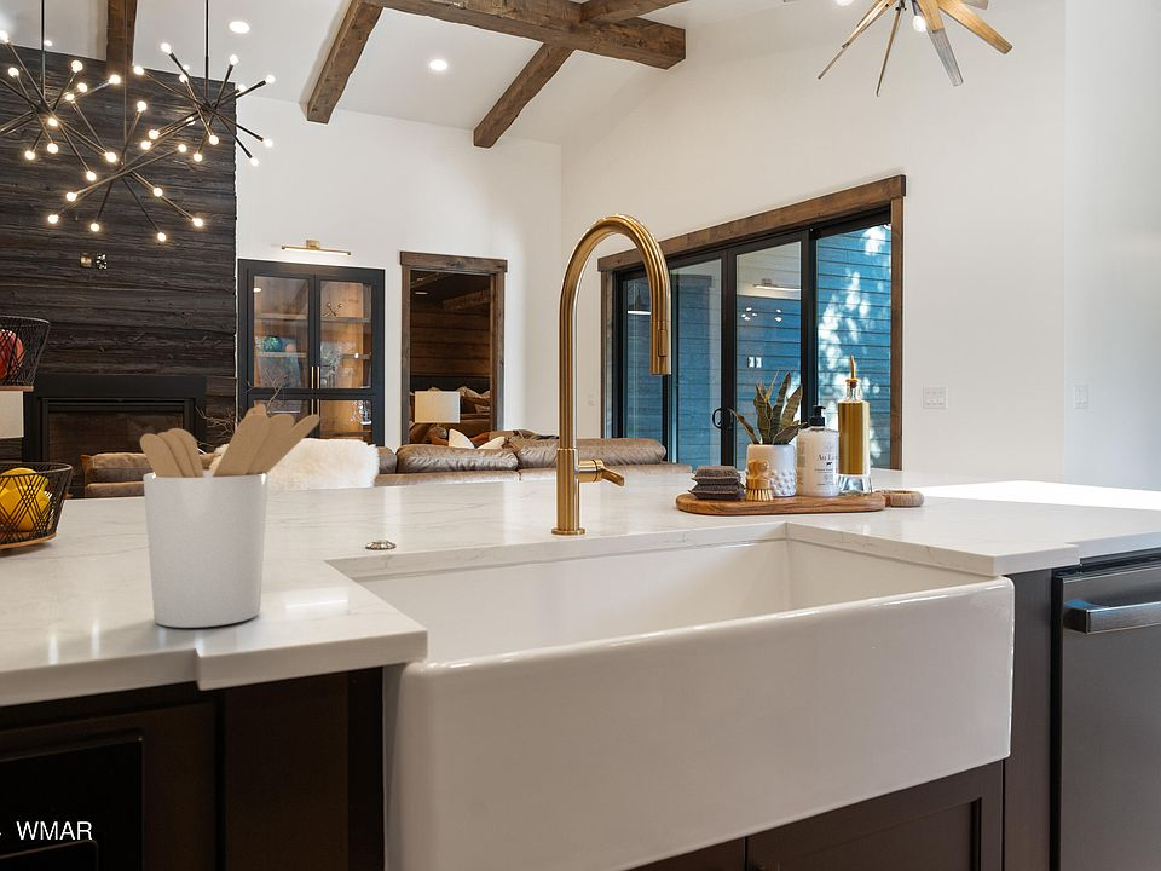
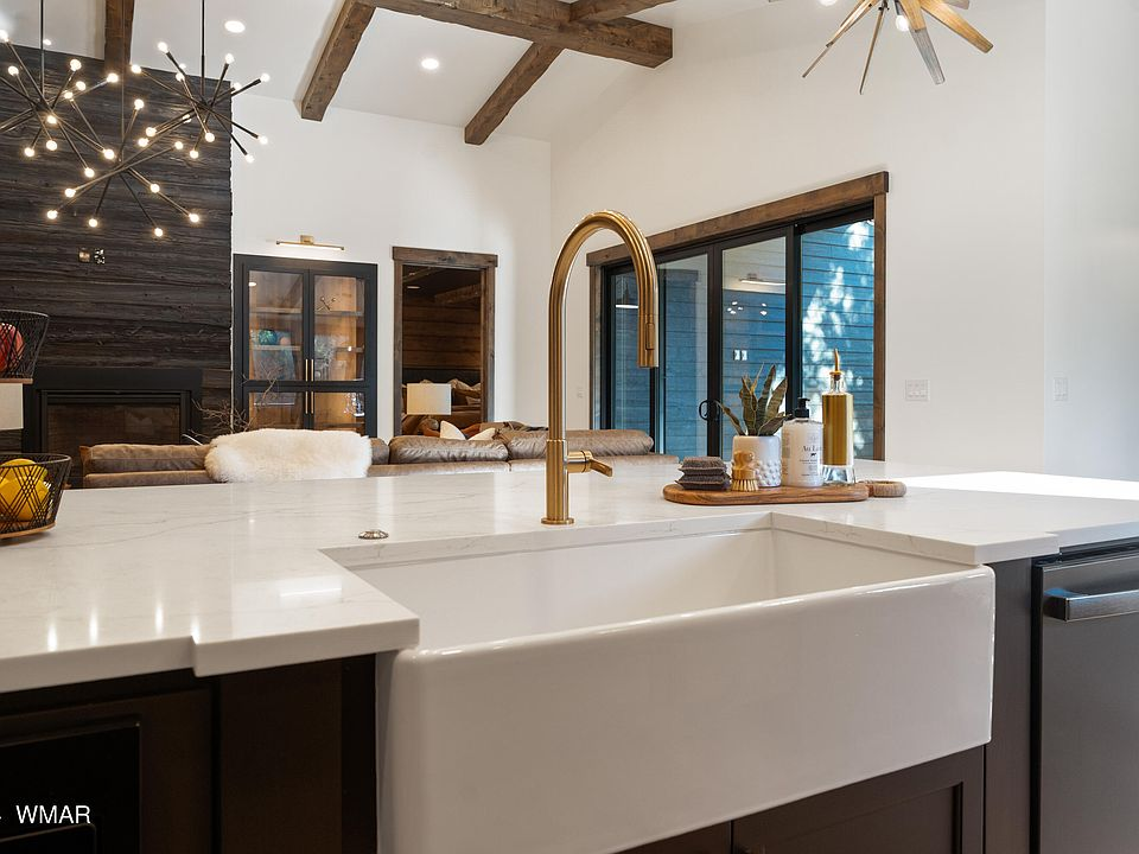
- utensil holder [139,403,322,629]
